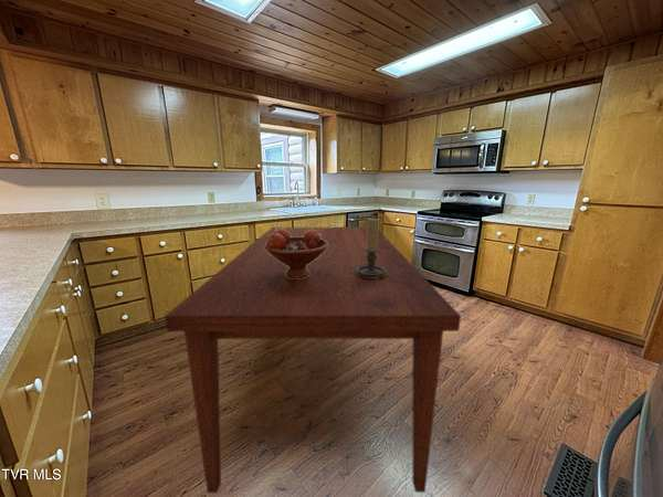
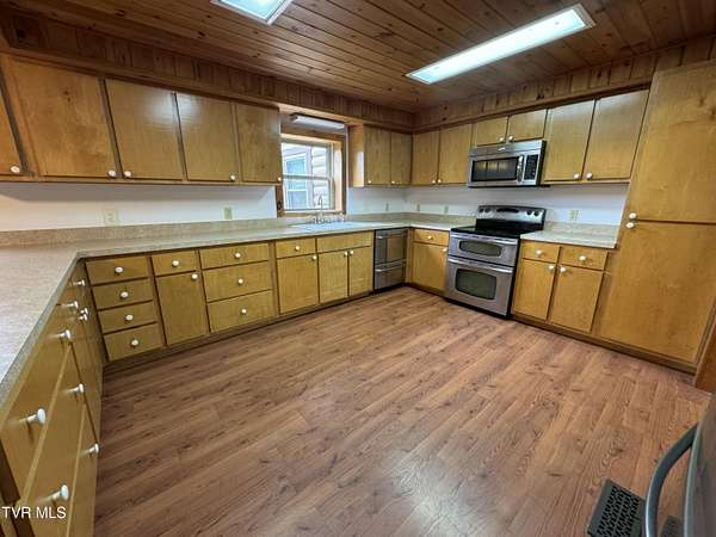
- candle holder [356,216,387,281]
- fruit bowl [264,229,328,278]
- dining table [164,226,462,494]
